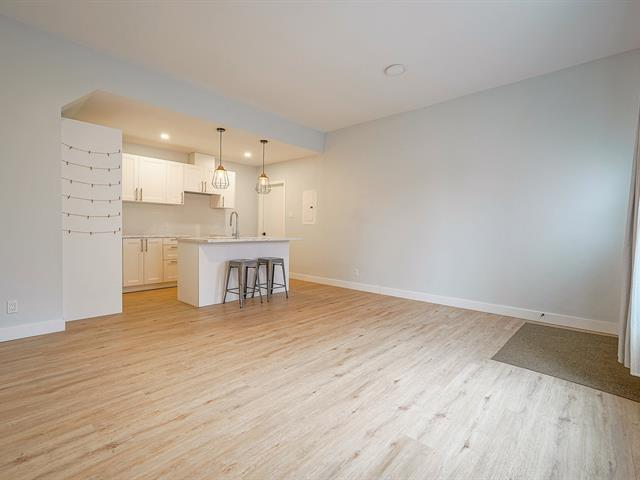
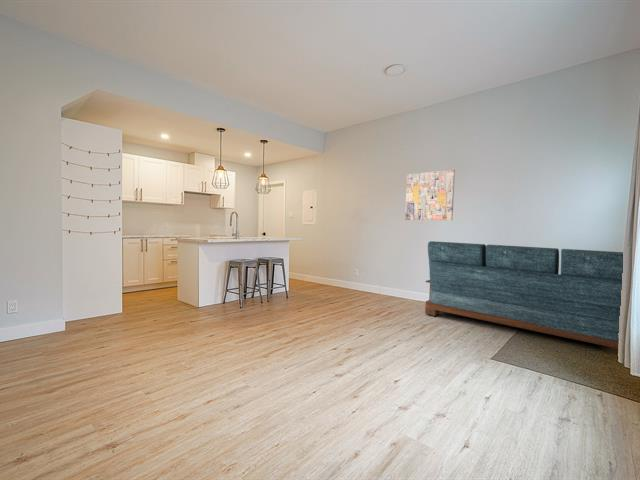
+ wall art [404,169,456,221]
+ sofa [424,240,624,349]
